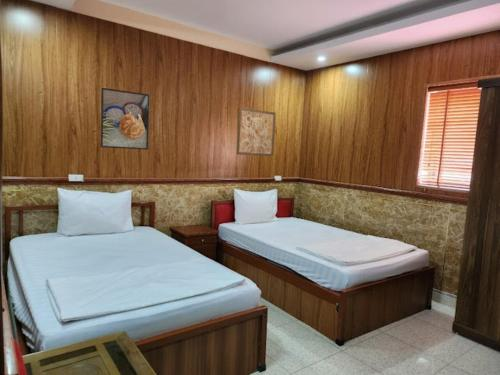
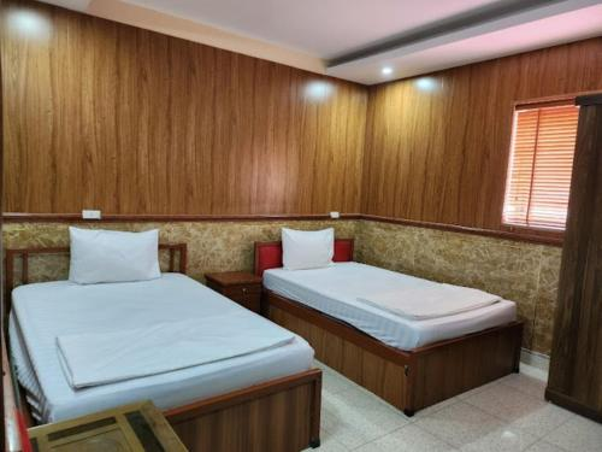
- wall art [235,106,277,157]
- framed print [100,87,150,151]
